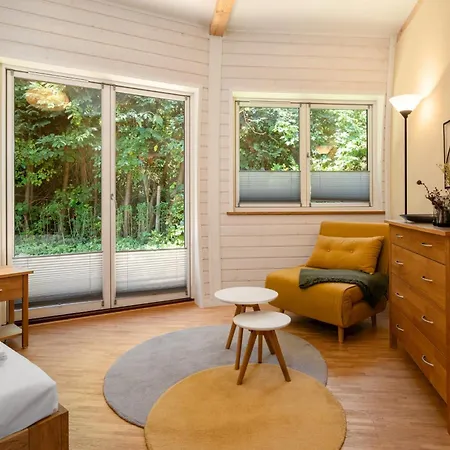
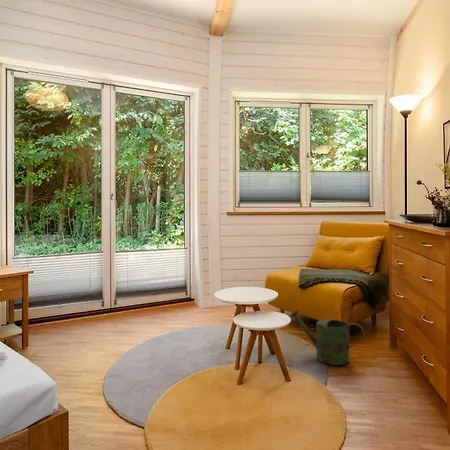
+ watering can [288,309,366,366]
